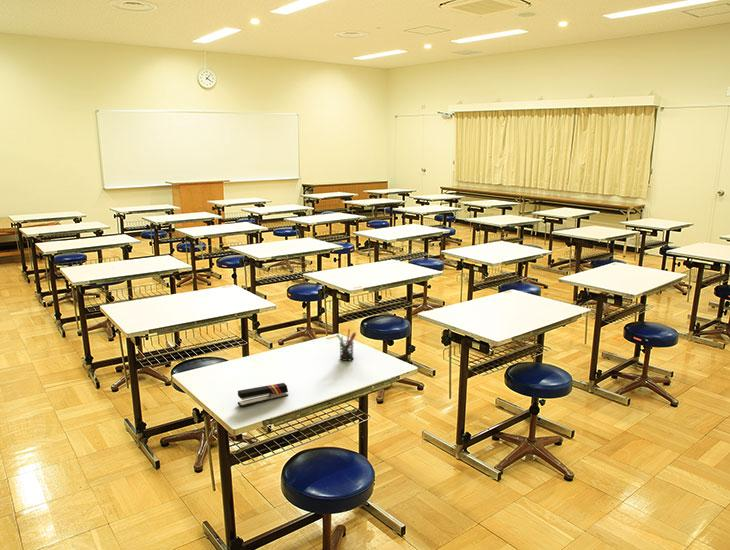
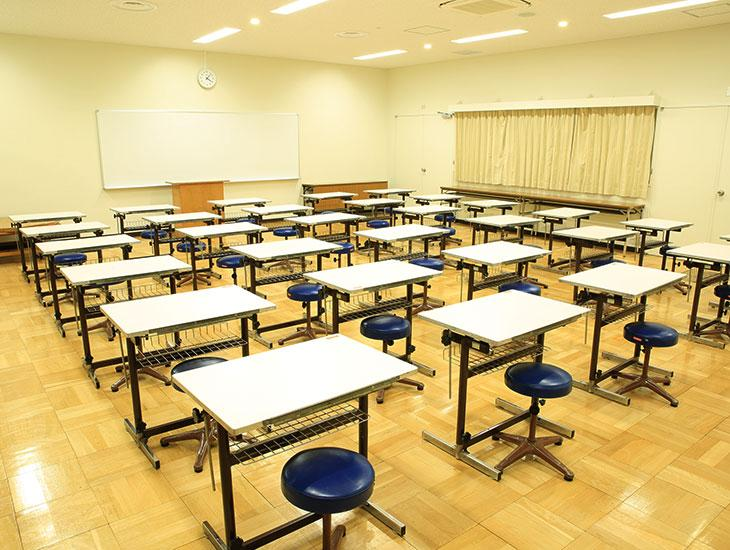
- stapler [237,382,289,408]
- pen holder [336,328,357,362]
